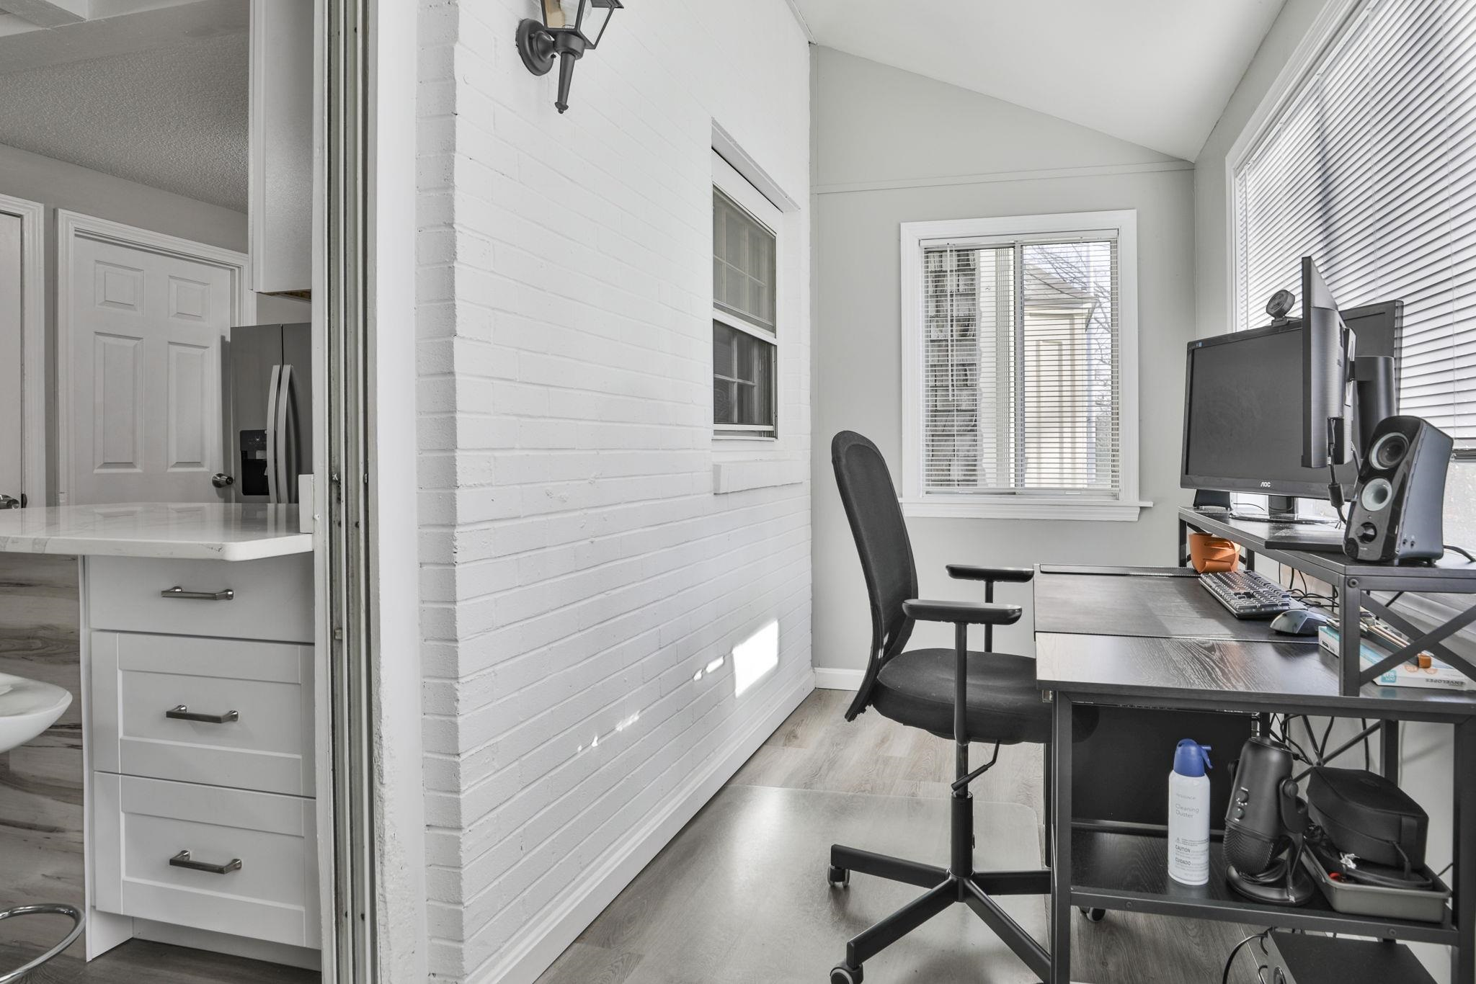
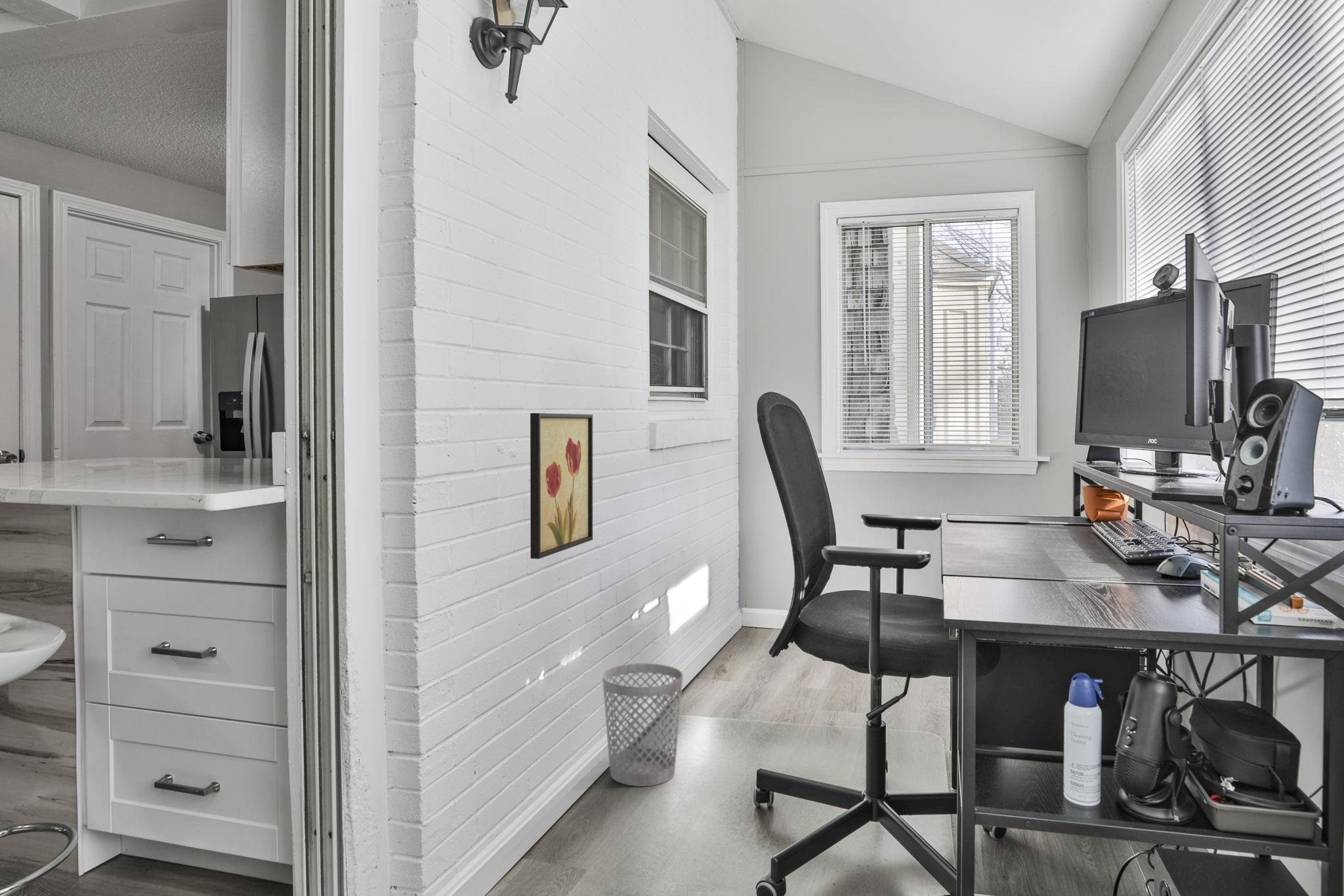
+ wall art [530,413,593,560]
+ wastebasket [602,662,684,787]
